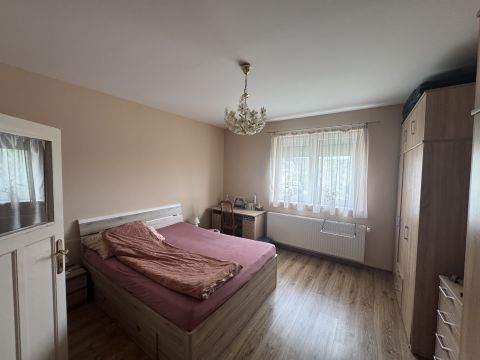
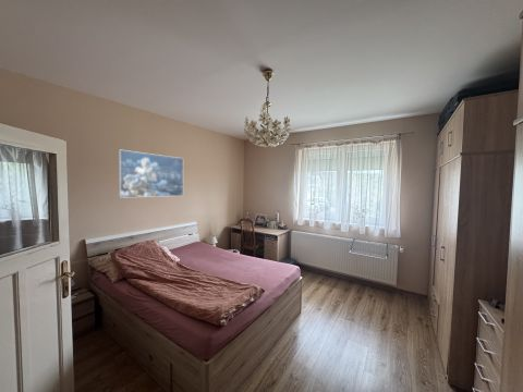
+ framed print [118,149,184,199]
